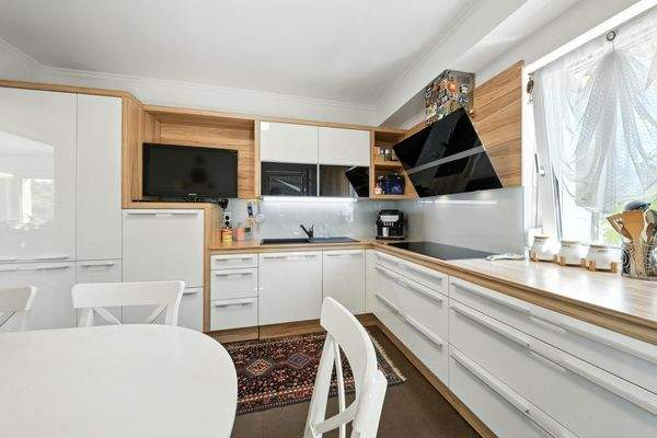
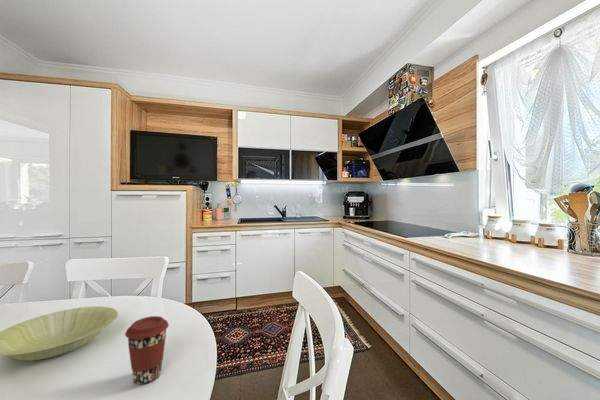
+ coffee cup [124,315,170,385]
+ bowl [0,305,119,362]
